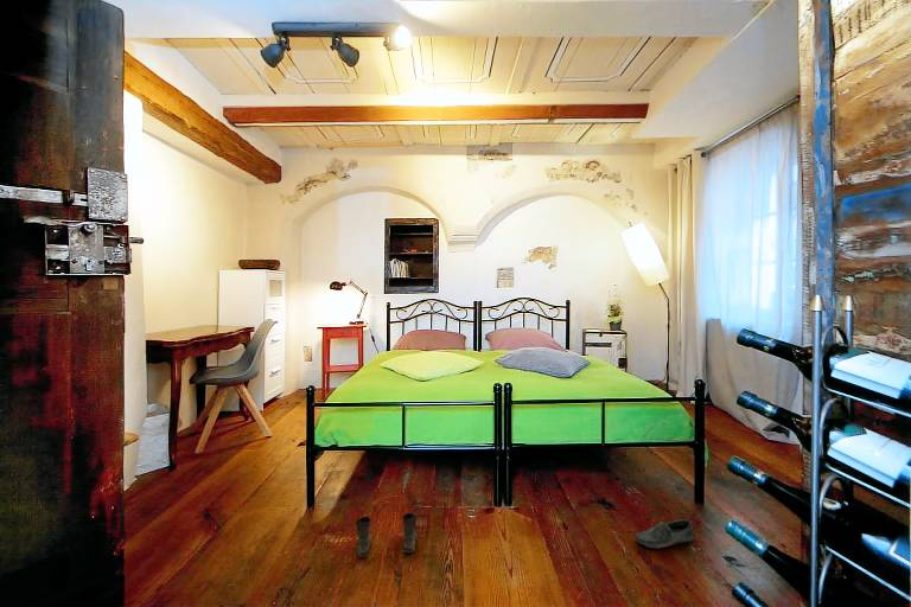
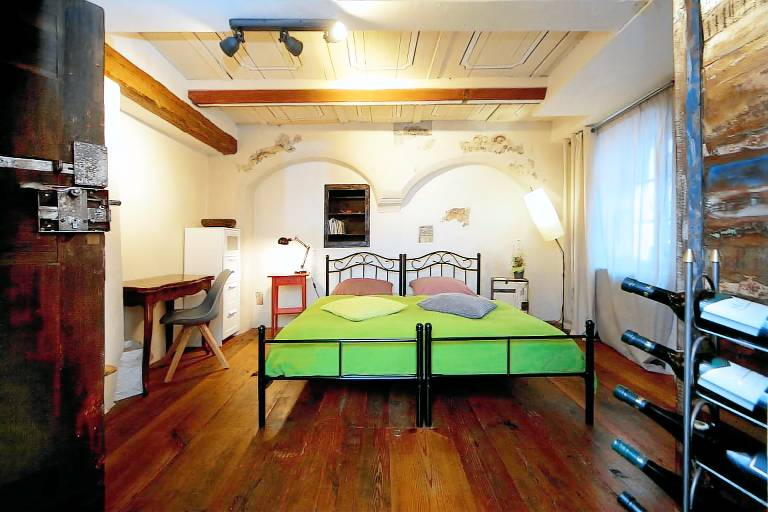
- boots [356,512,418,558]
- shoe [635,518,696,550]
